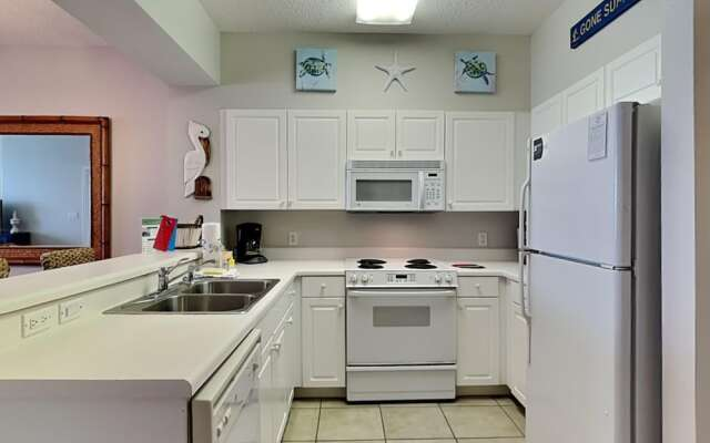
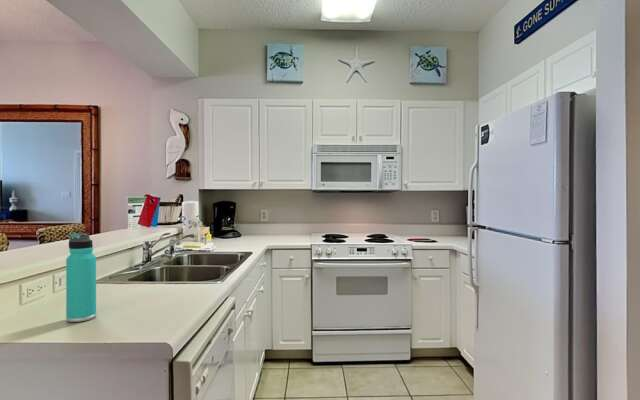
+ thermos bottle [65,232,97,323]
